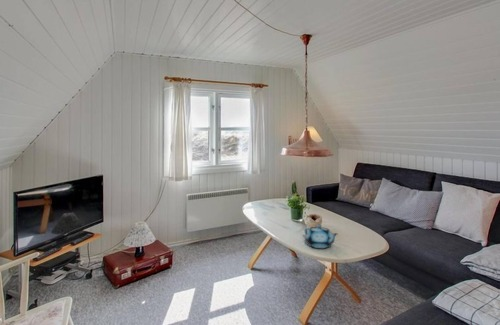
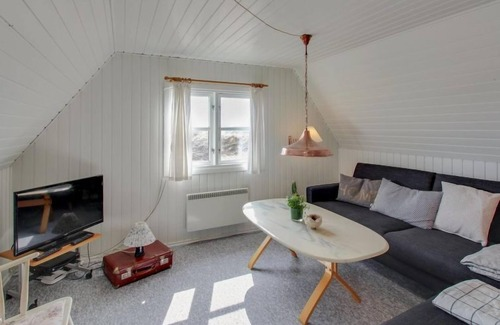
- teapot [303,224,338,249]
